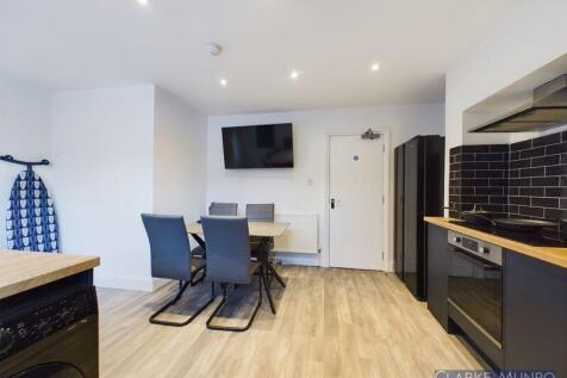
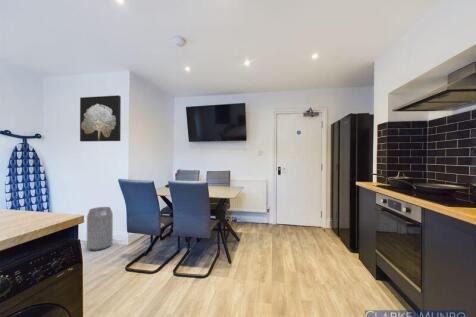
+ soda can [86,206,114,252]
+ wall art [79,94,122,143]
